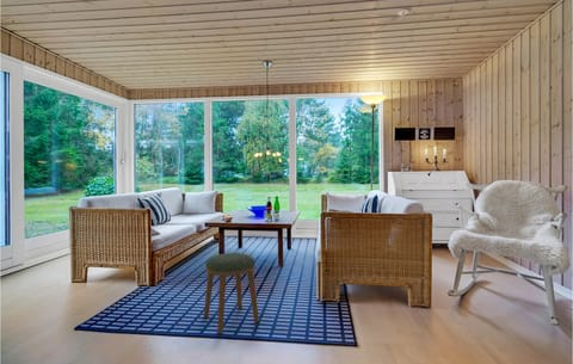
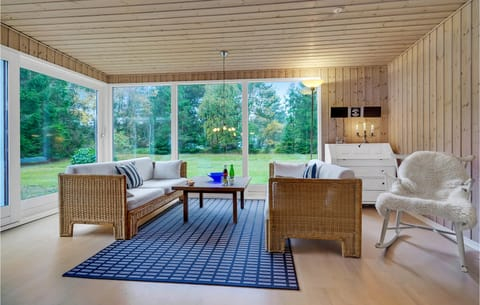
- stool [203,252,260,334]
